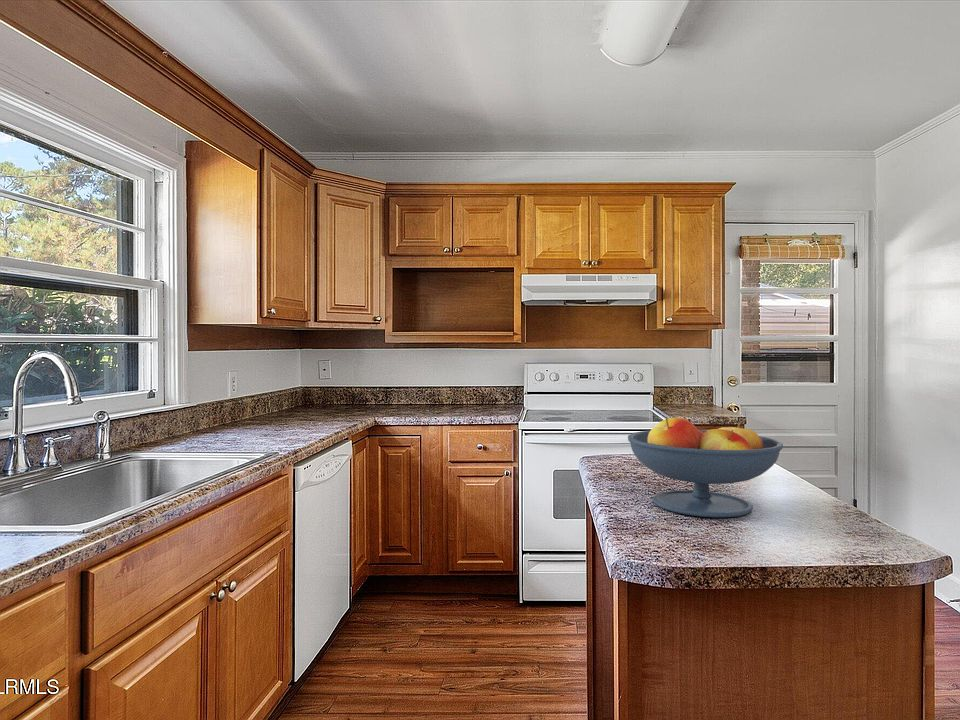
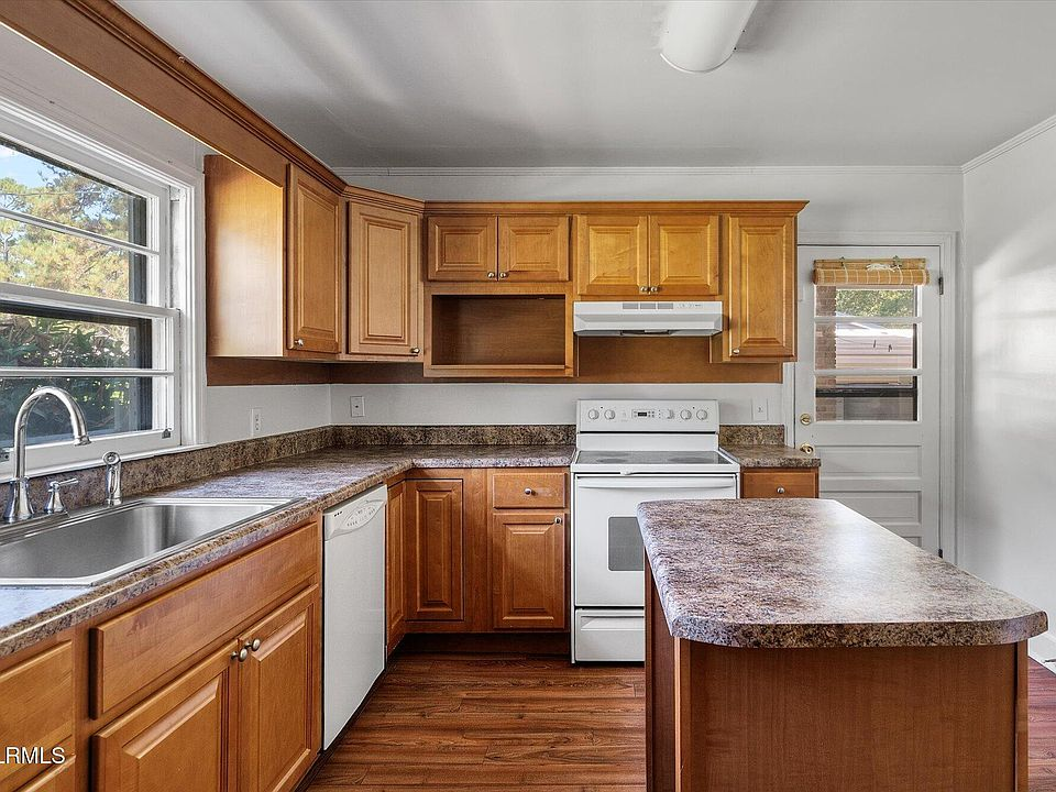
- fruit bowl [627,416,784,518]
